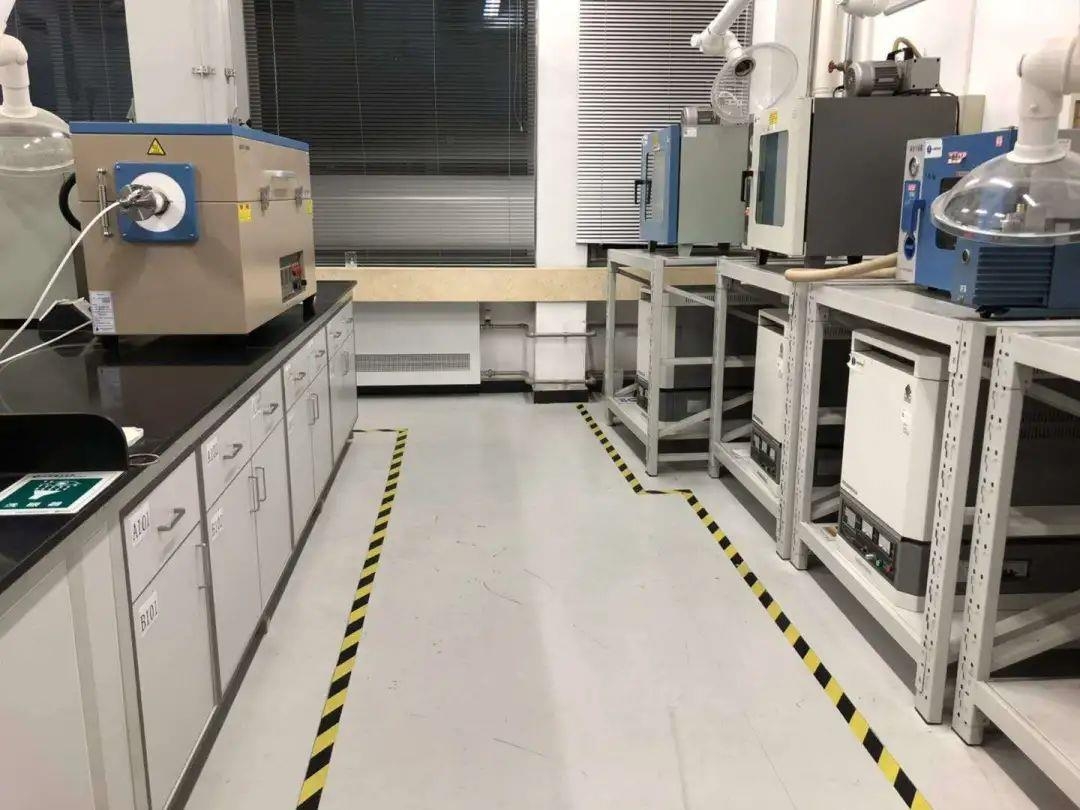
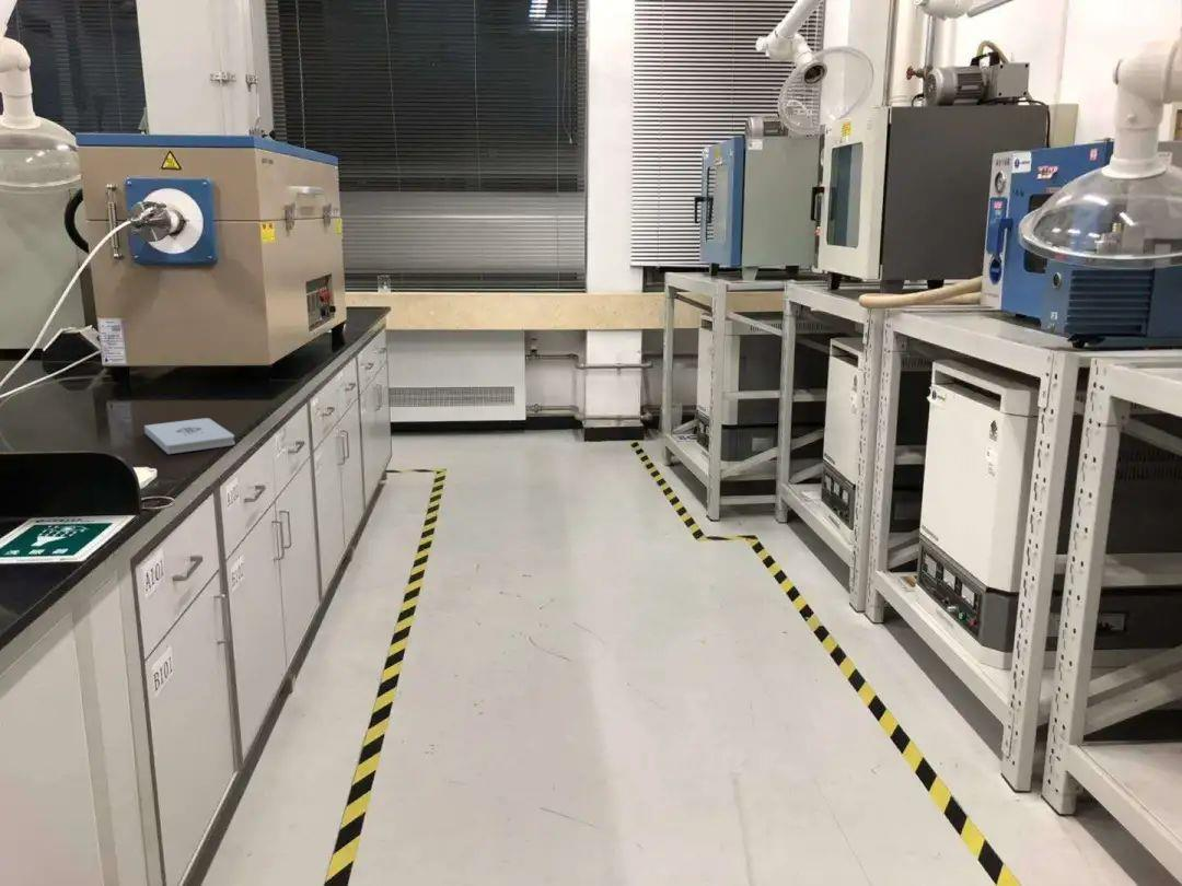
+ notepad [143,417,236,455]
